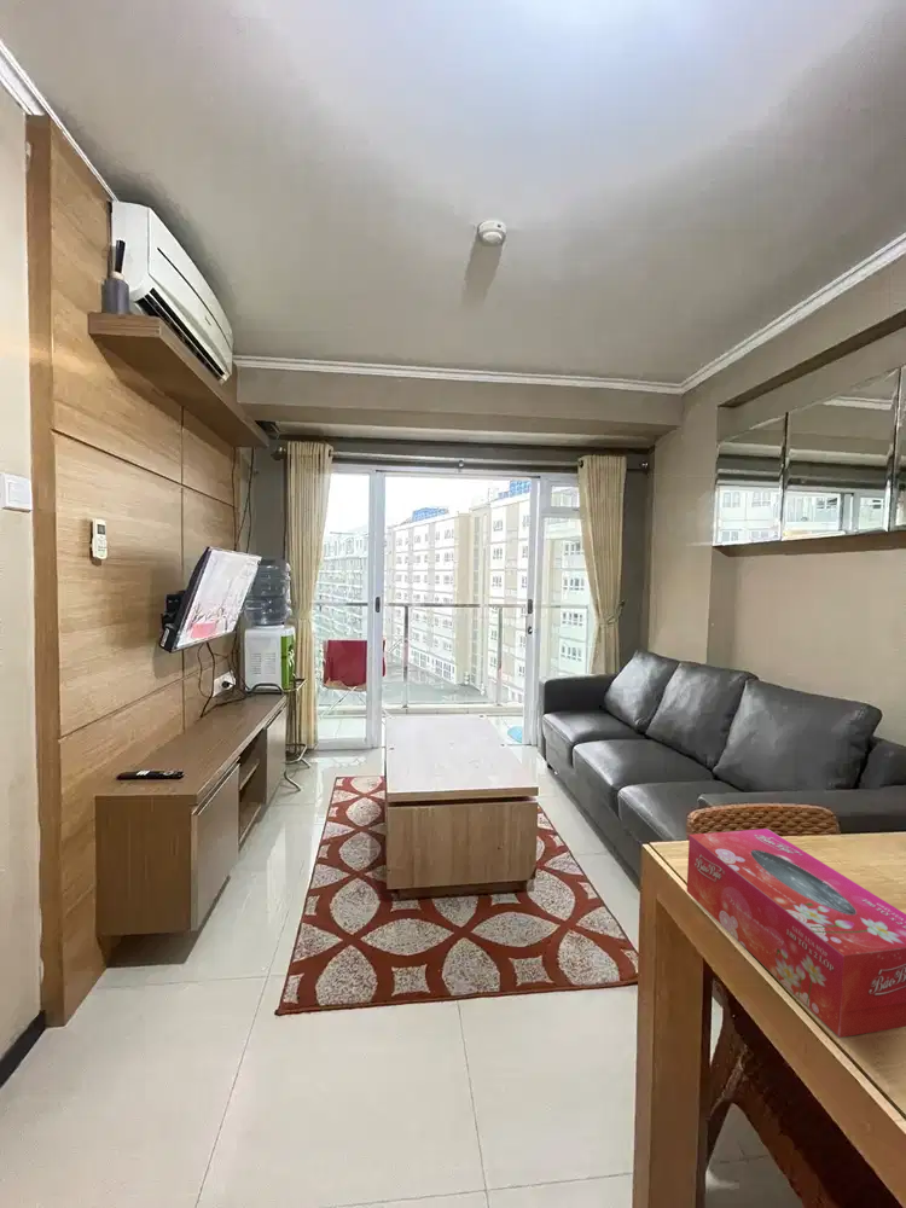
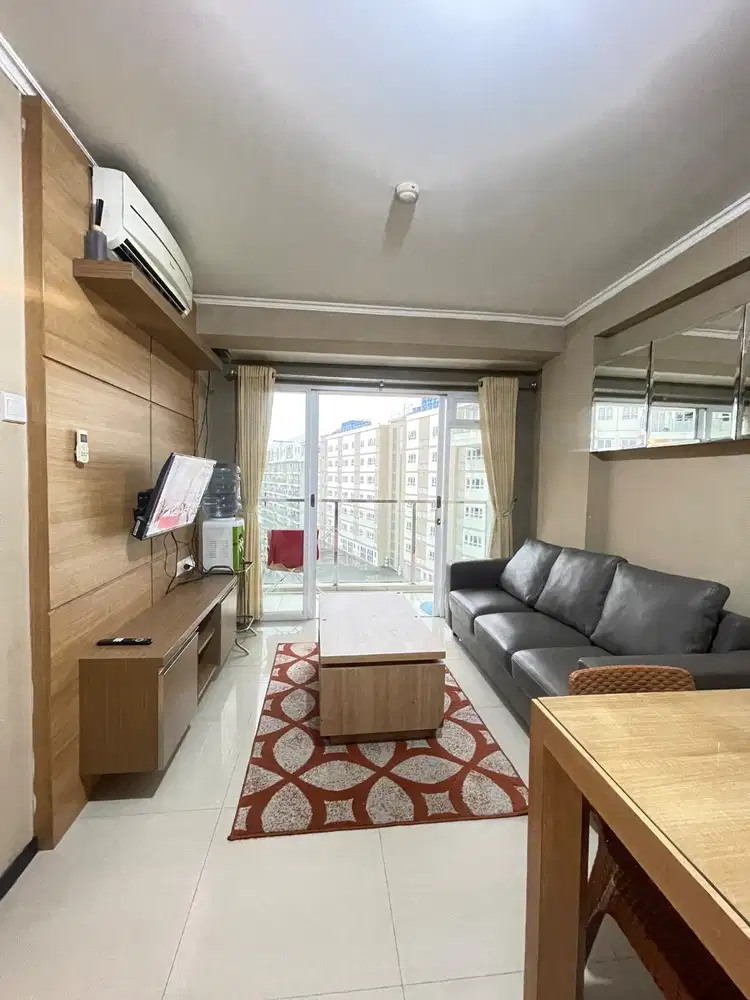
- tissue box [686,827,906,1039]
